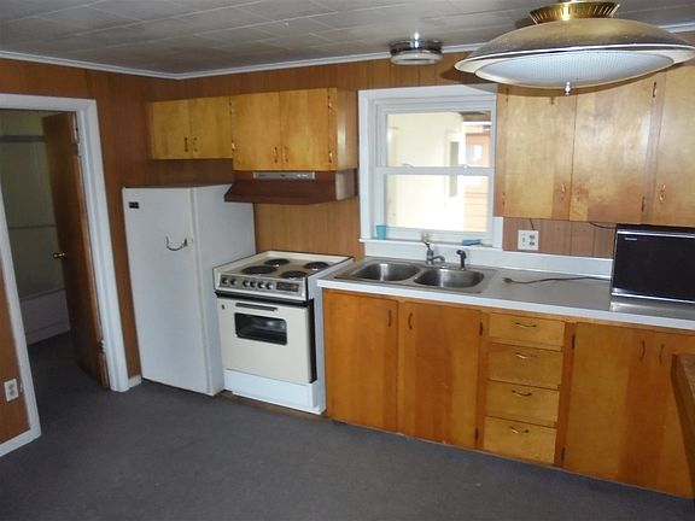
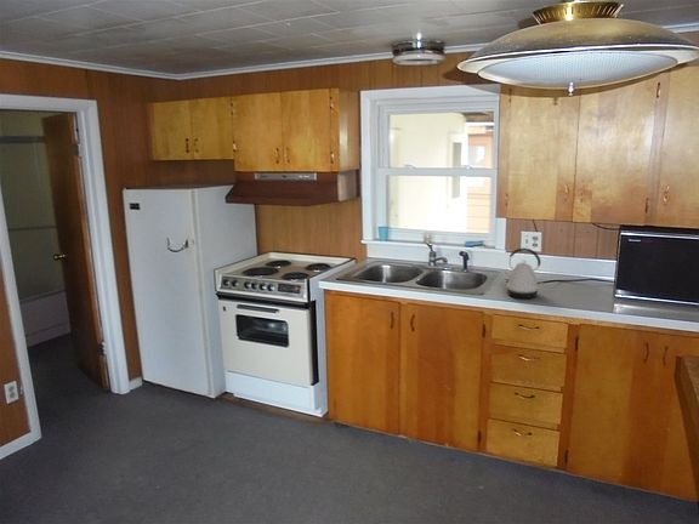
+ kettle [501,247,542,300]
